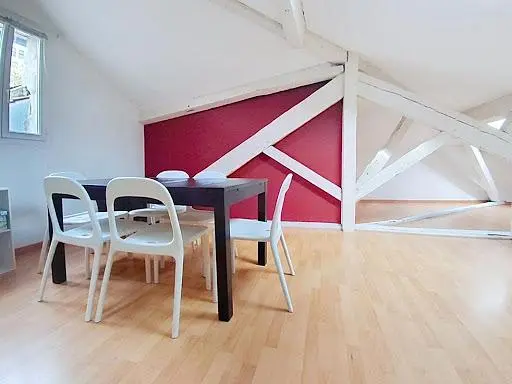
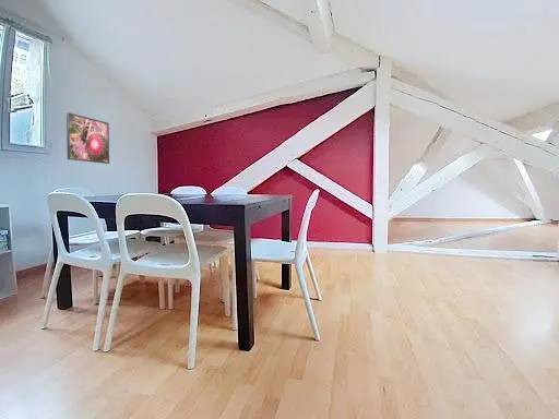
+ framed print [66,111,110,165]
